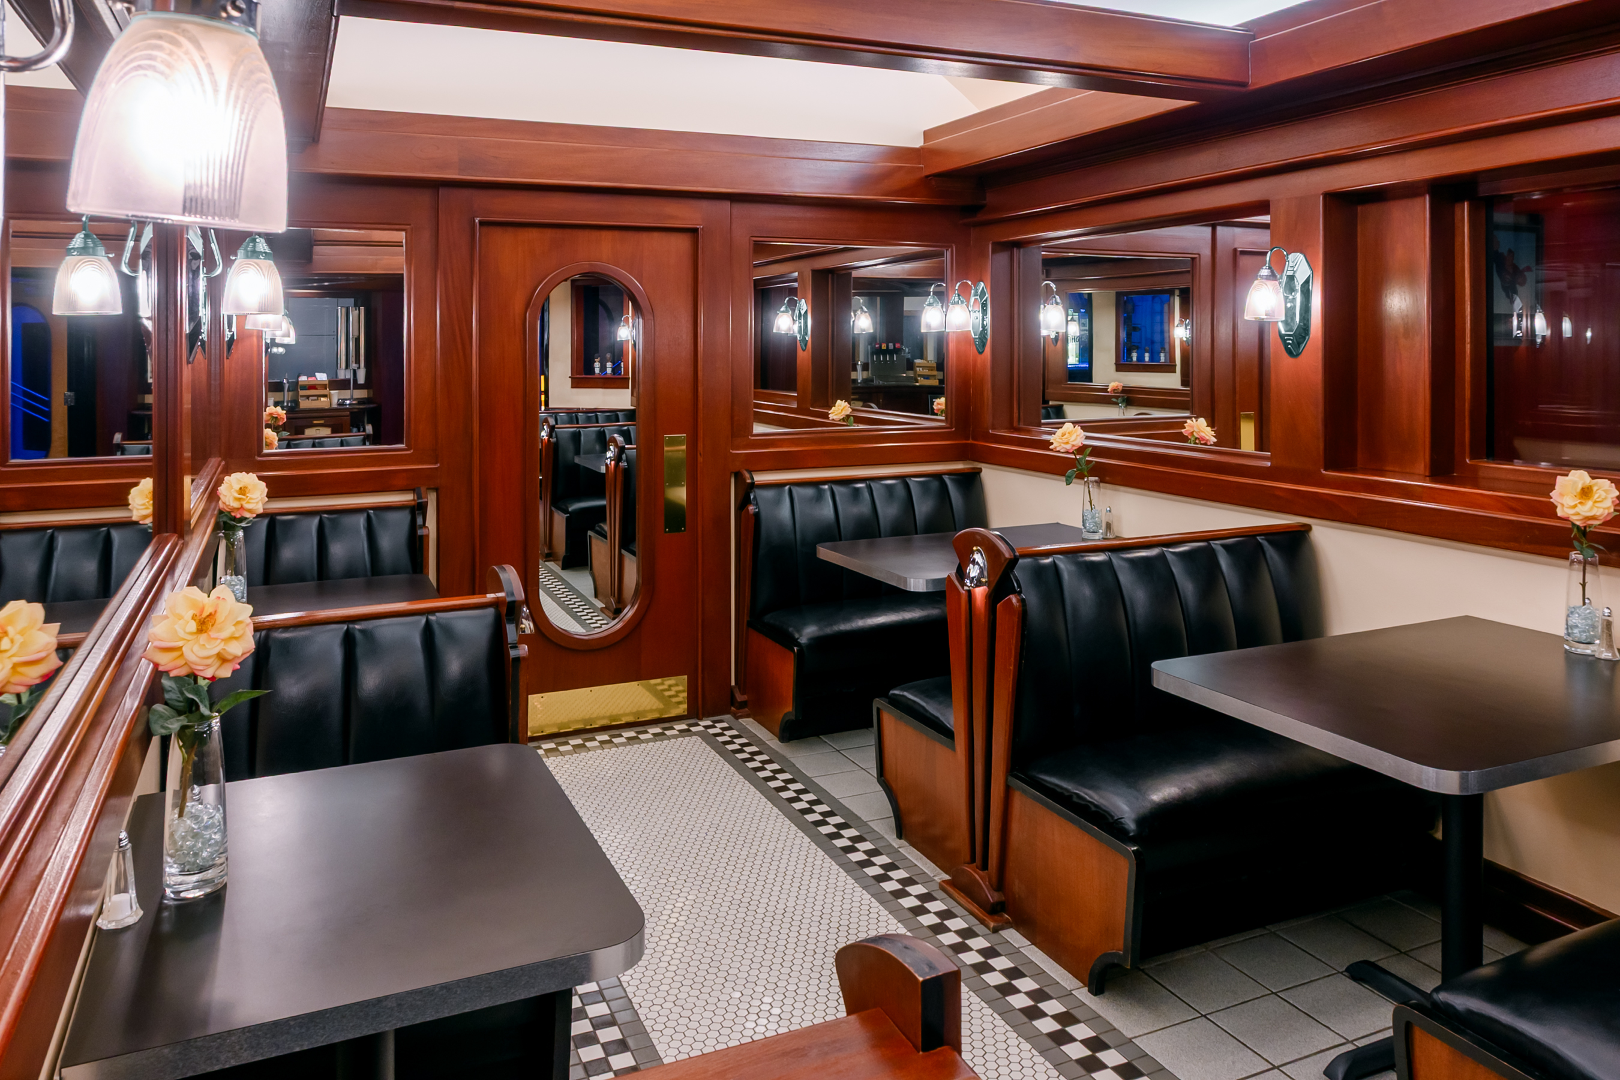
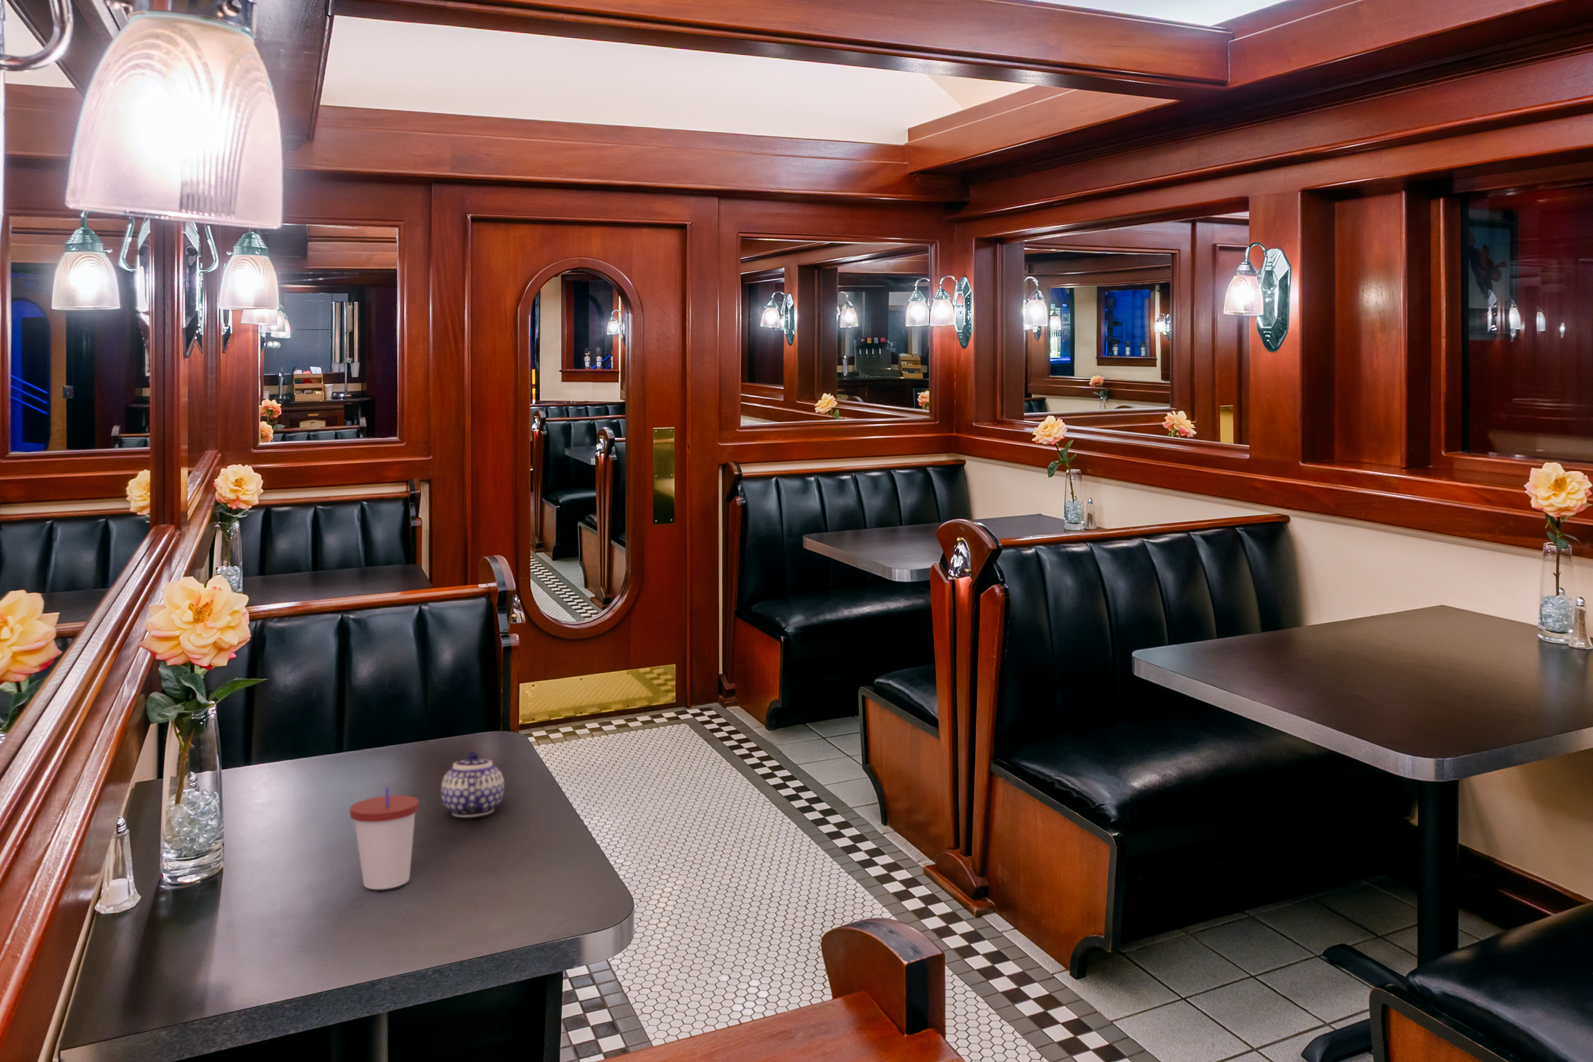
+ cup [350,786,420,890]
+ teapot [440,751,505,818]
